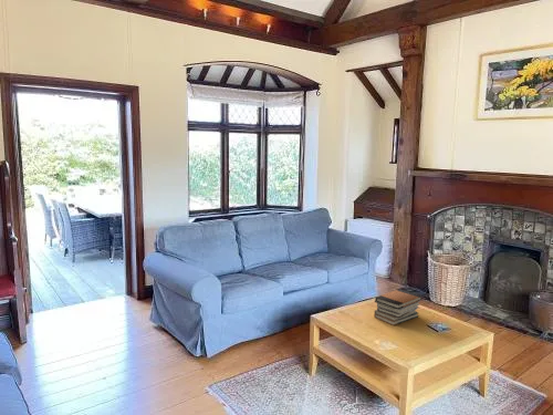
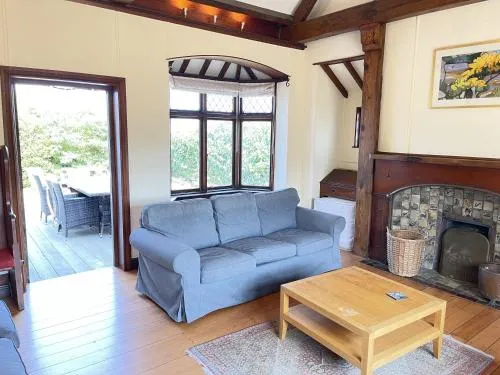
- book stack [373,288,424,326]
